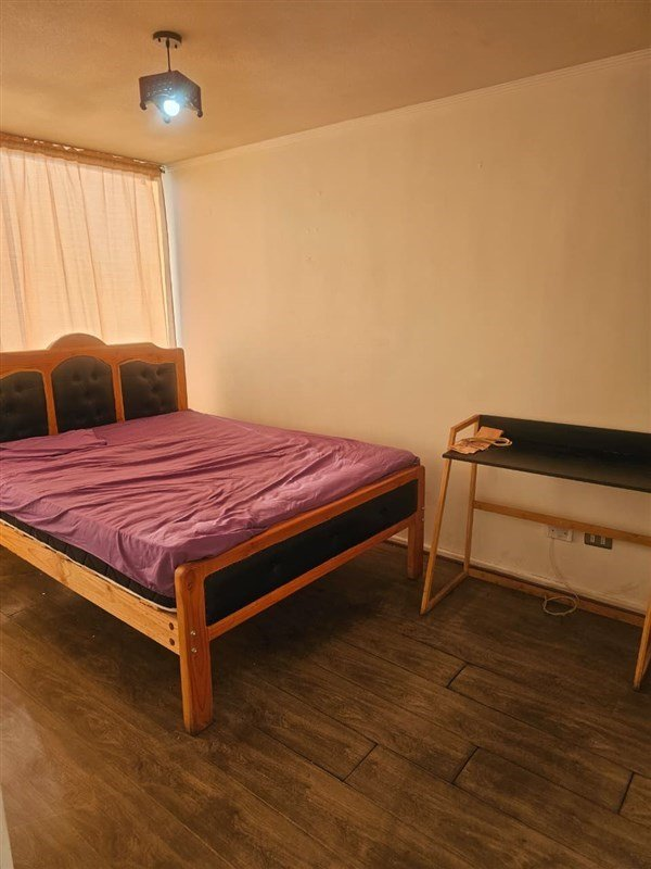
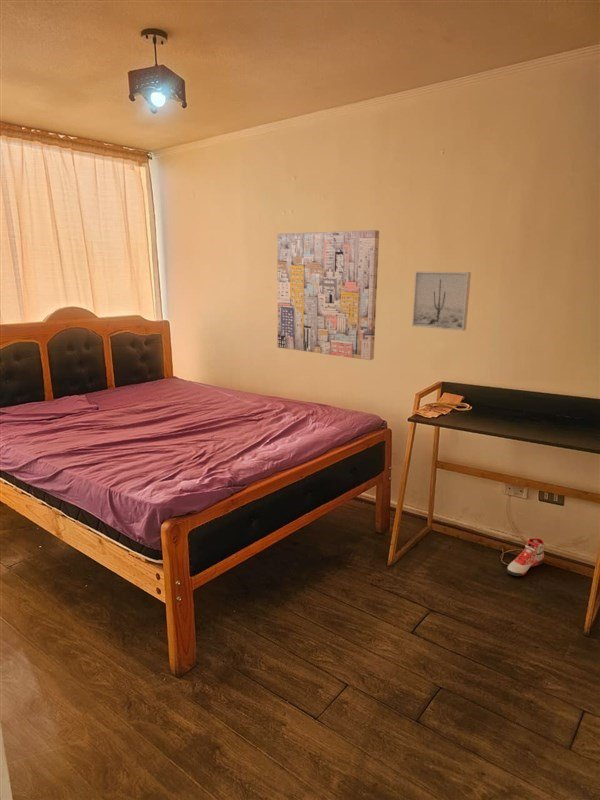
+ wall art [276,229,380,361]
+ wall art [411,270,472,332]
+ sneaker [506,537,546,577]
